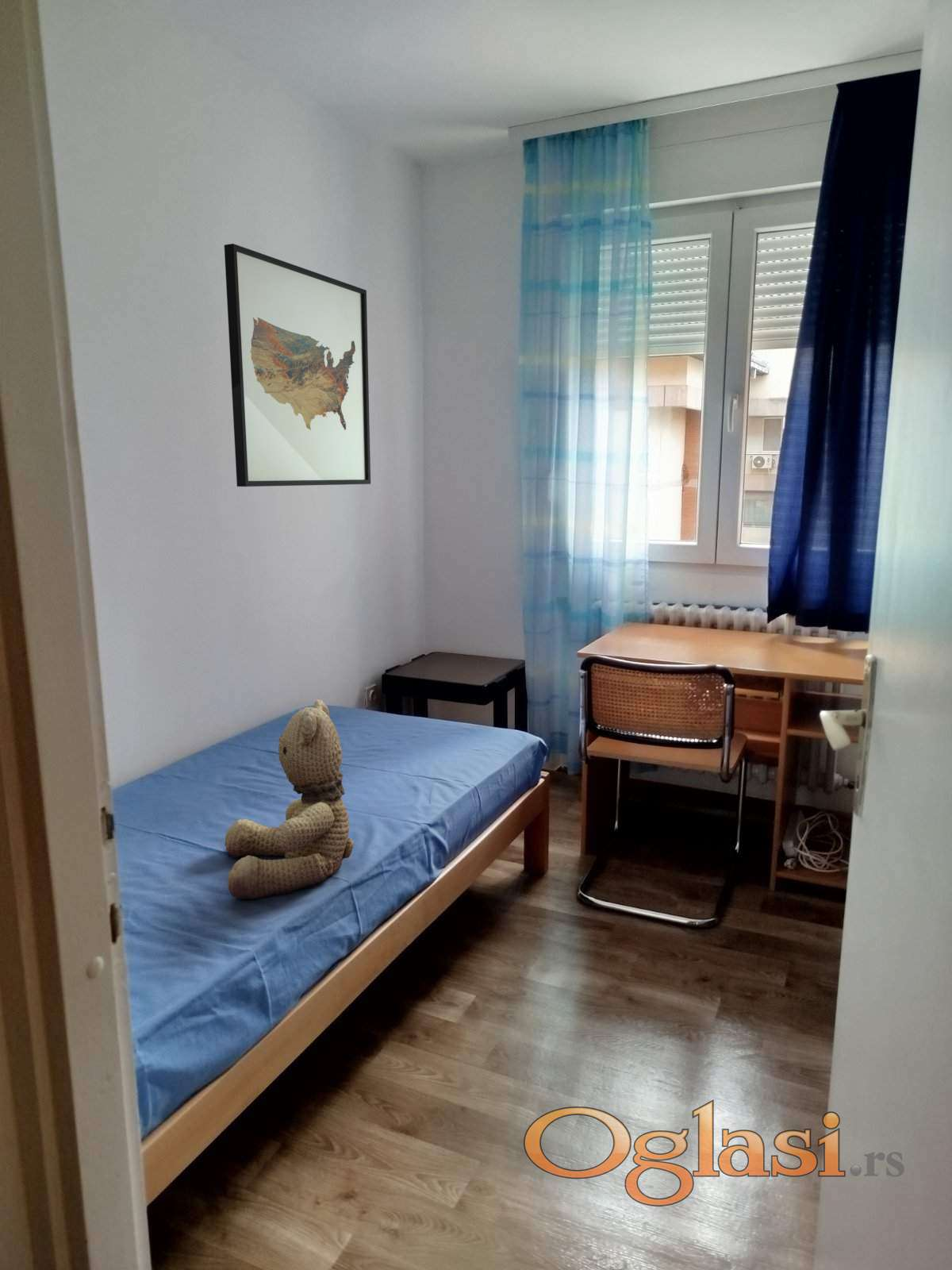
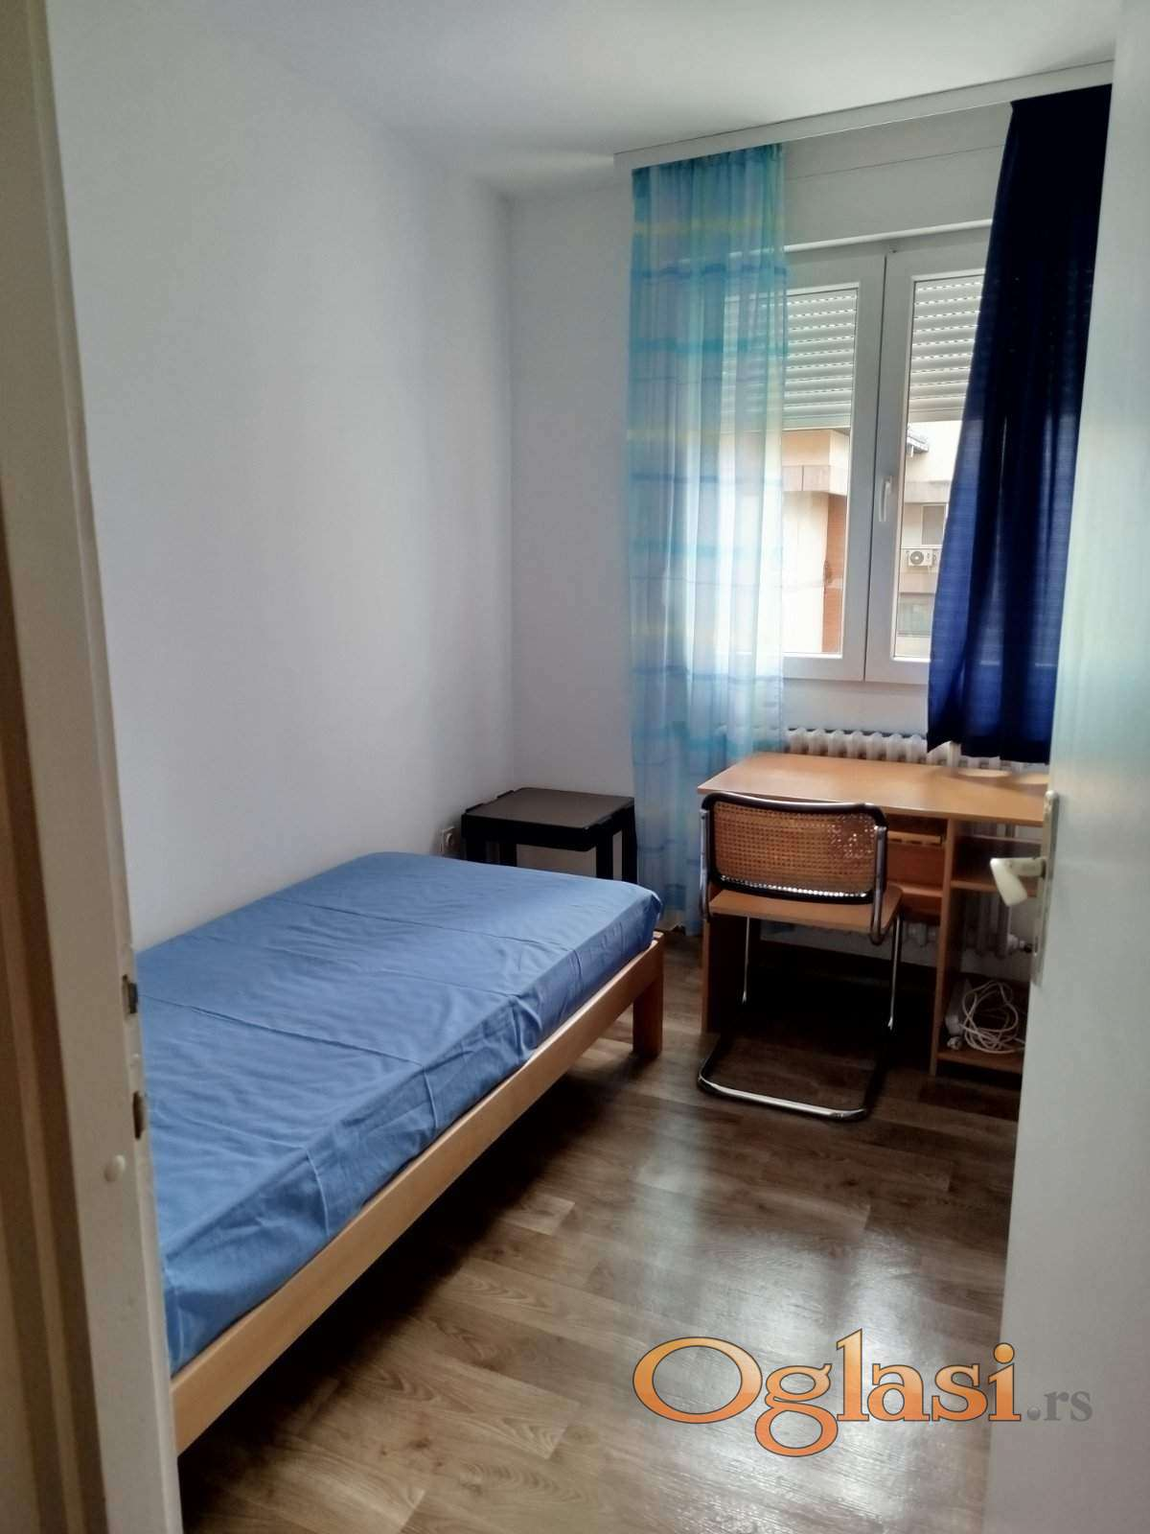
- wall art [224,243,371,487]
- teddy bear [224,699,355,900]
